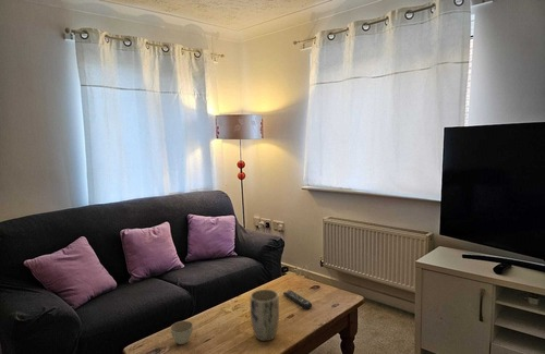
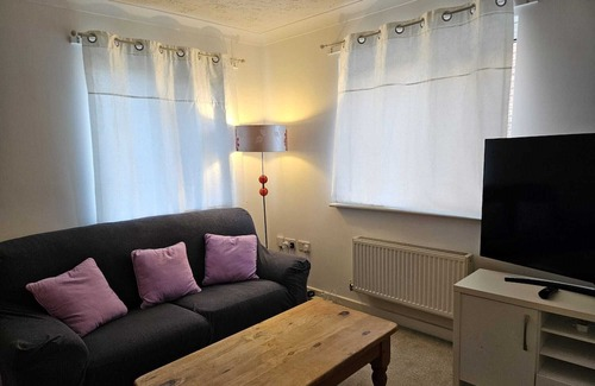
- remote control [282,290,313,310]
- plant pot [249,289,280,342]
- flower pot [169,320,194,345]
